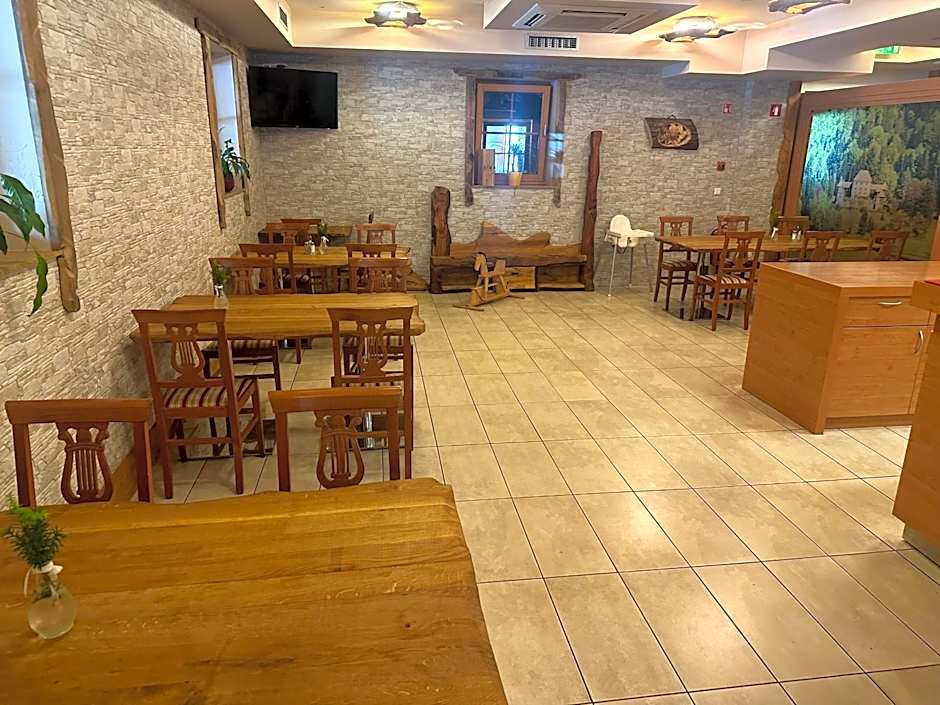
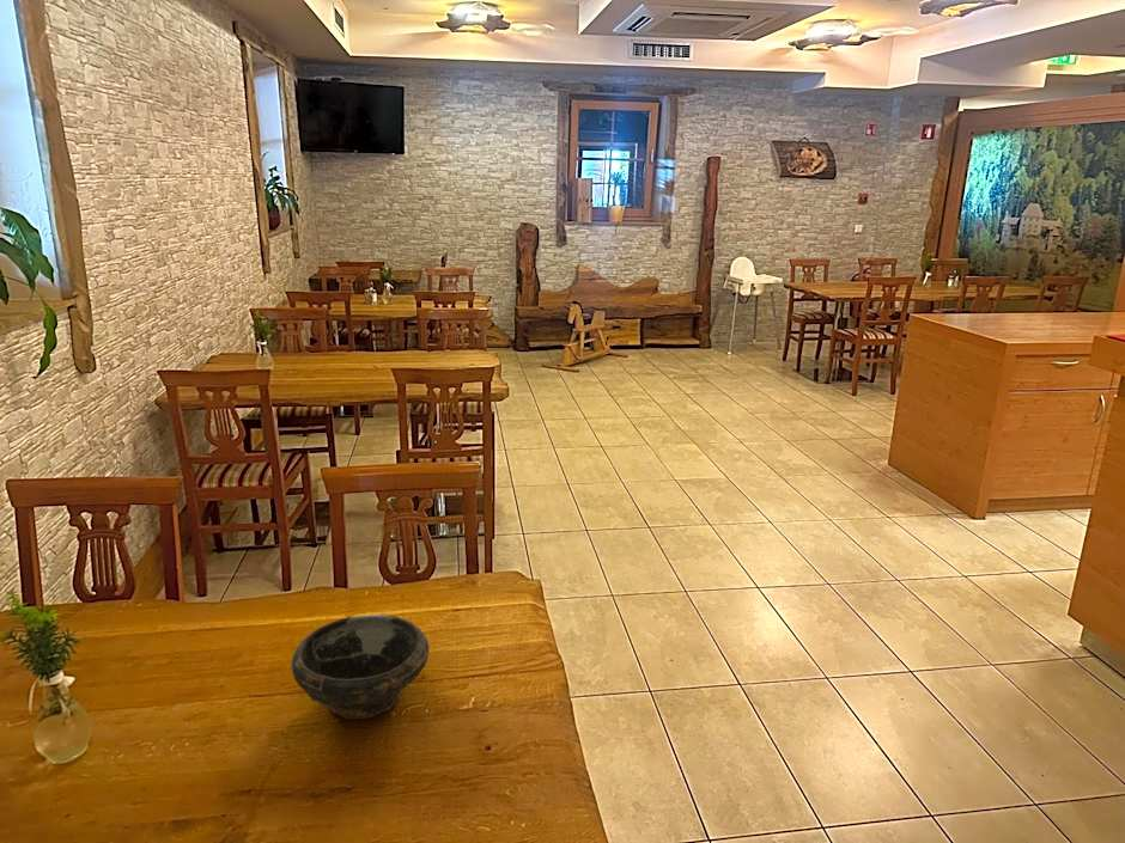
+ bowl [290,613,431,720]
